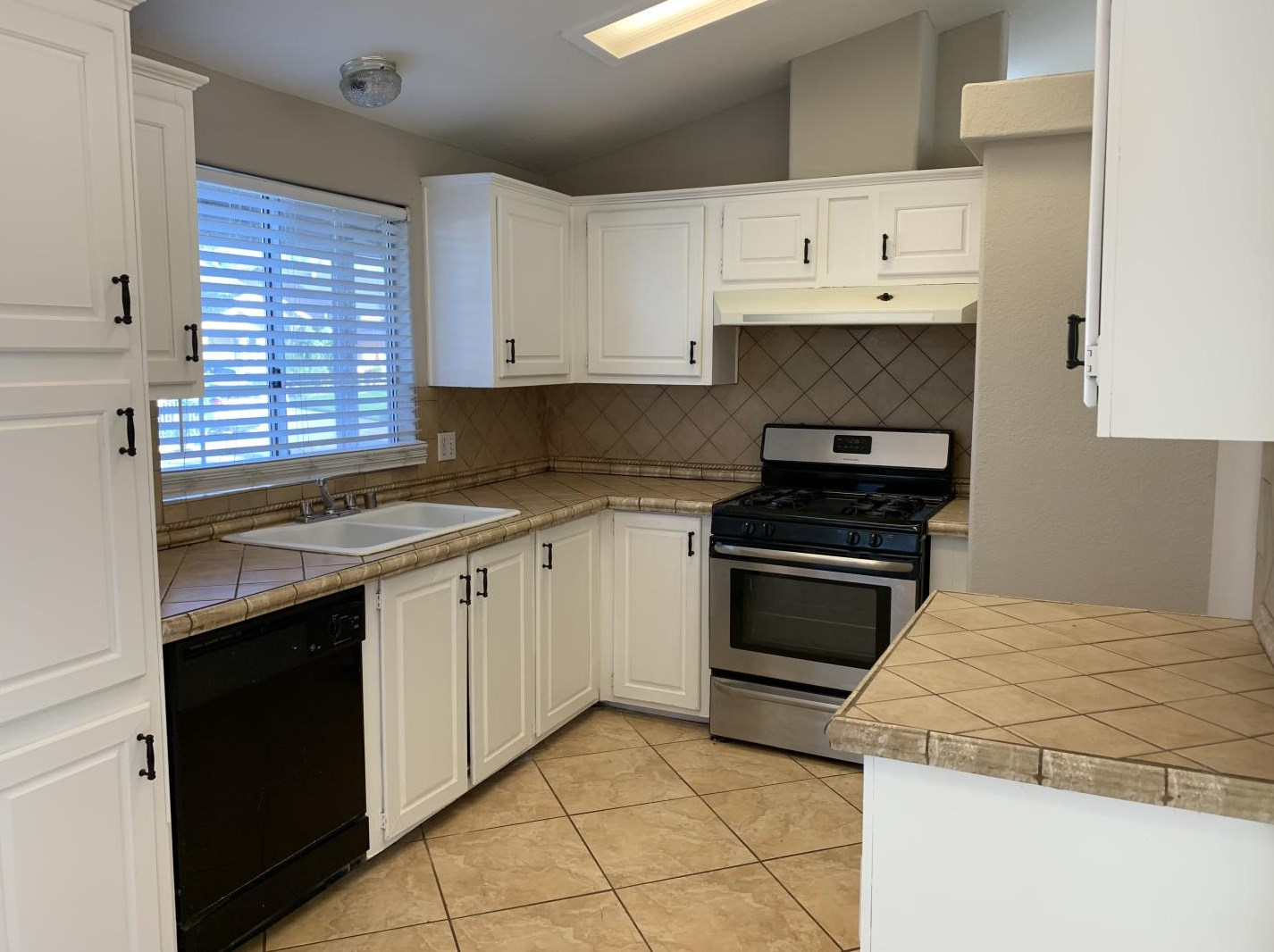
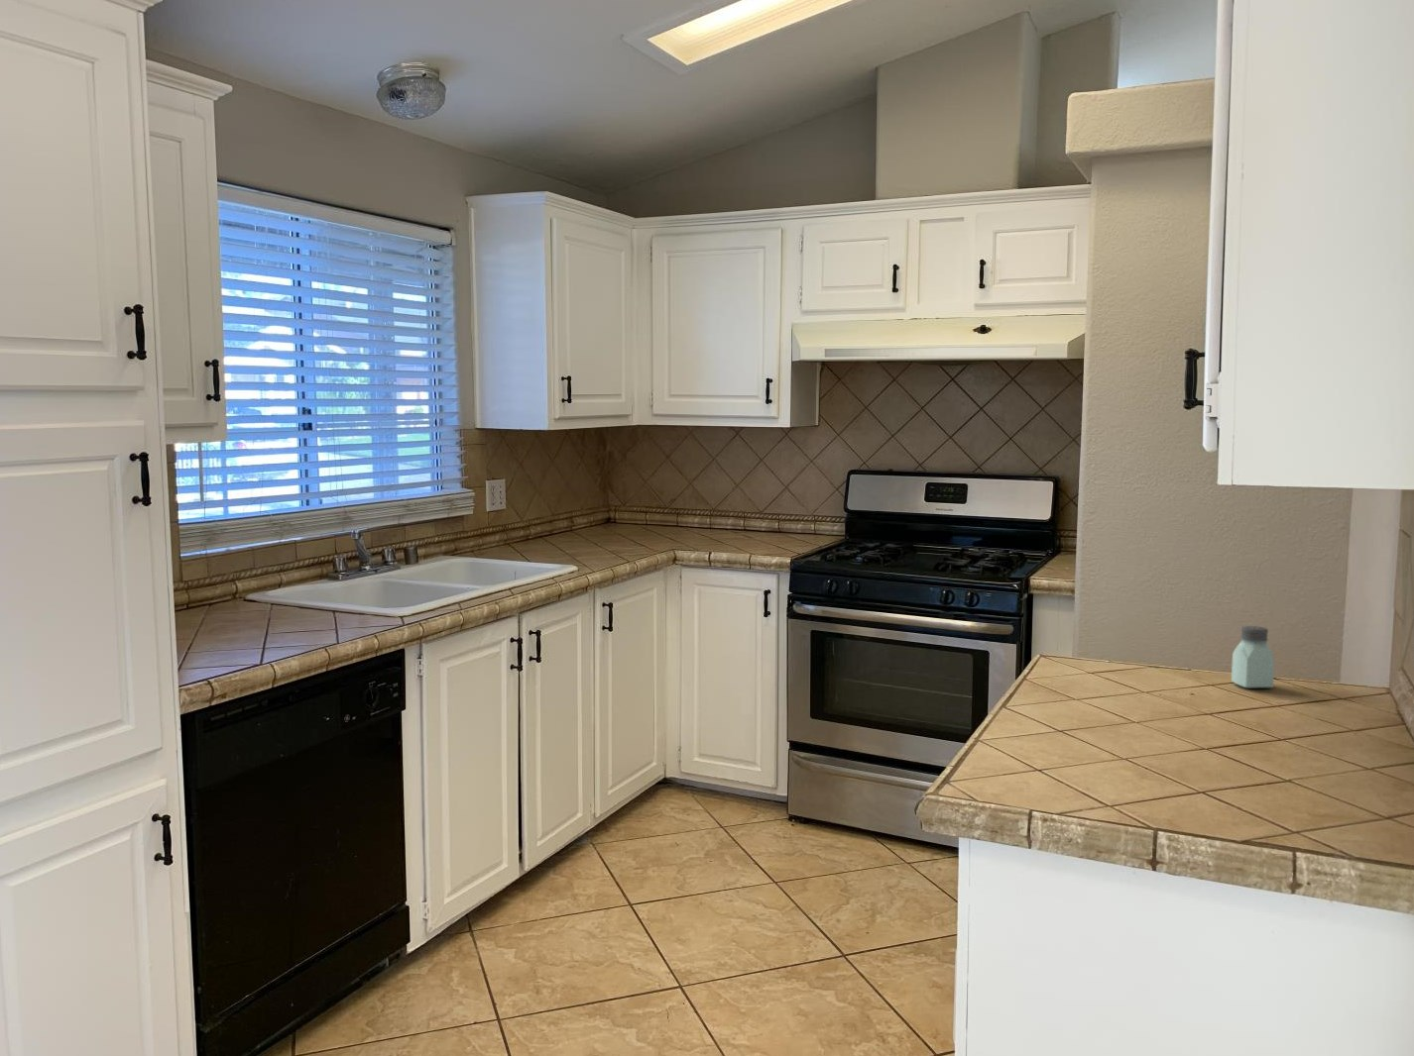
+ saltshaker [1231,626,1275,689]
